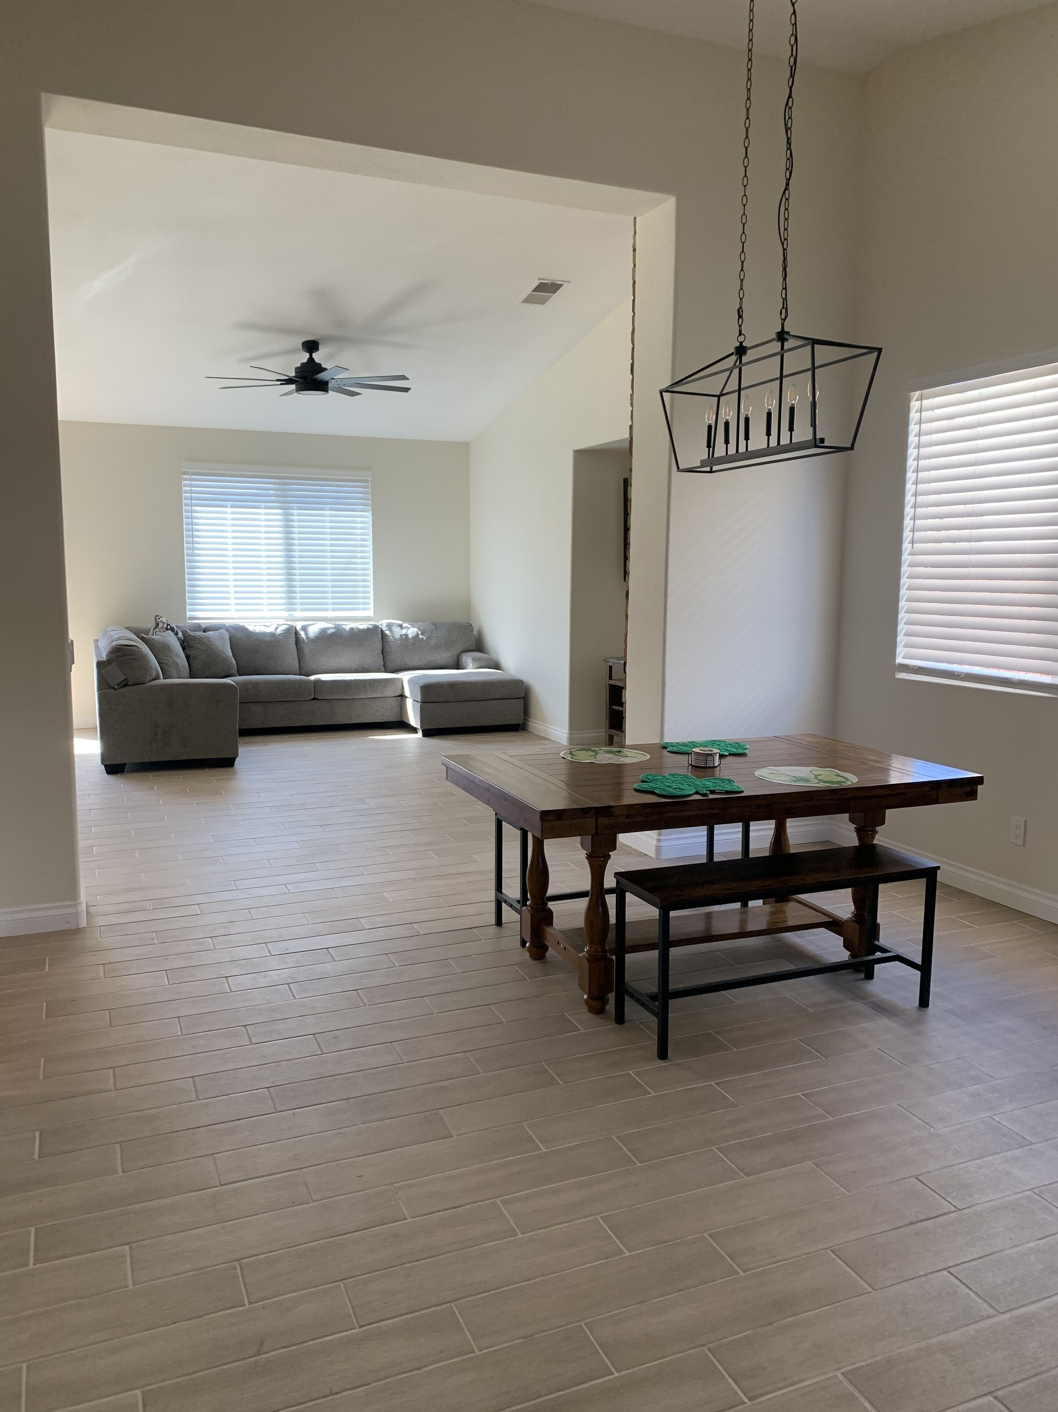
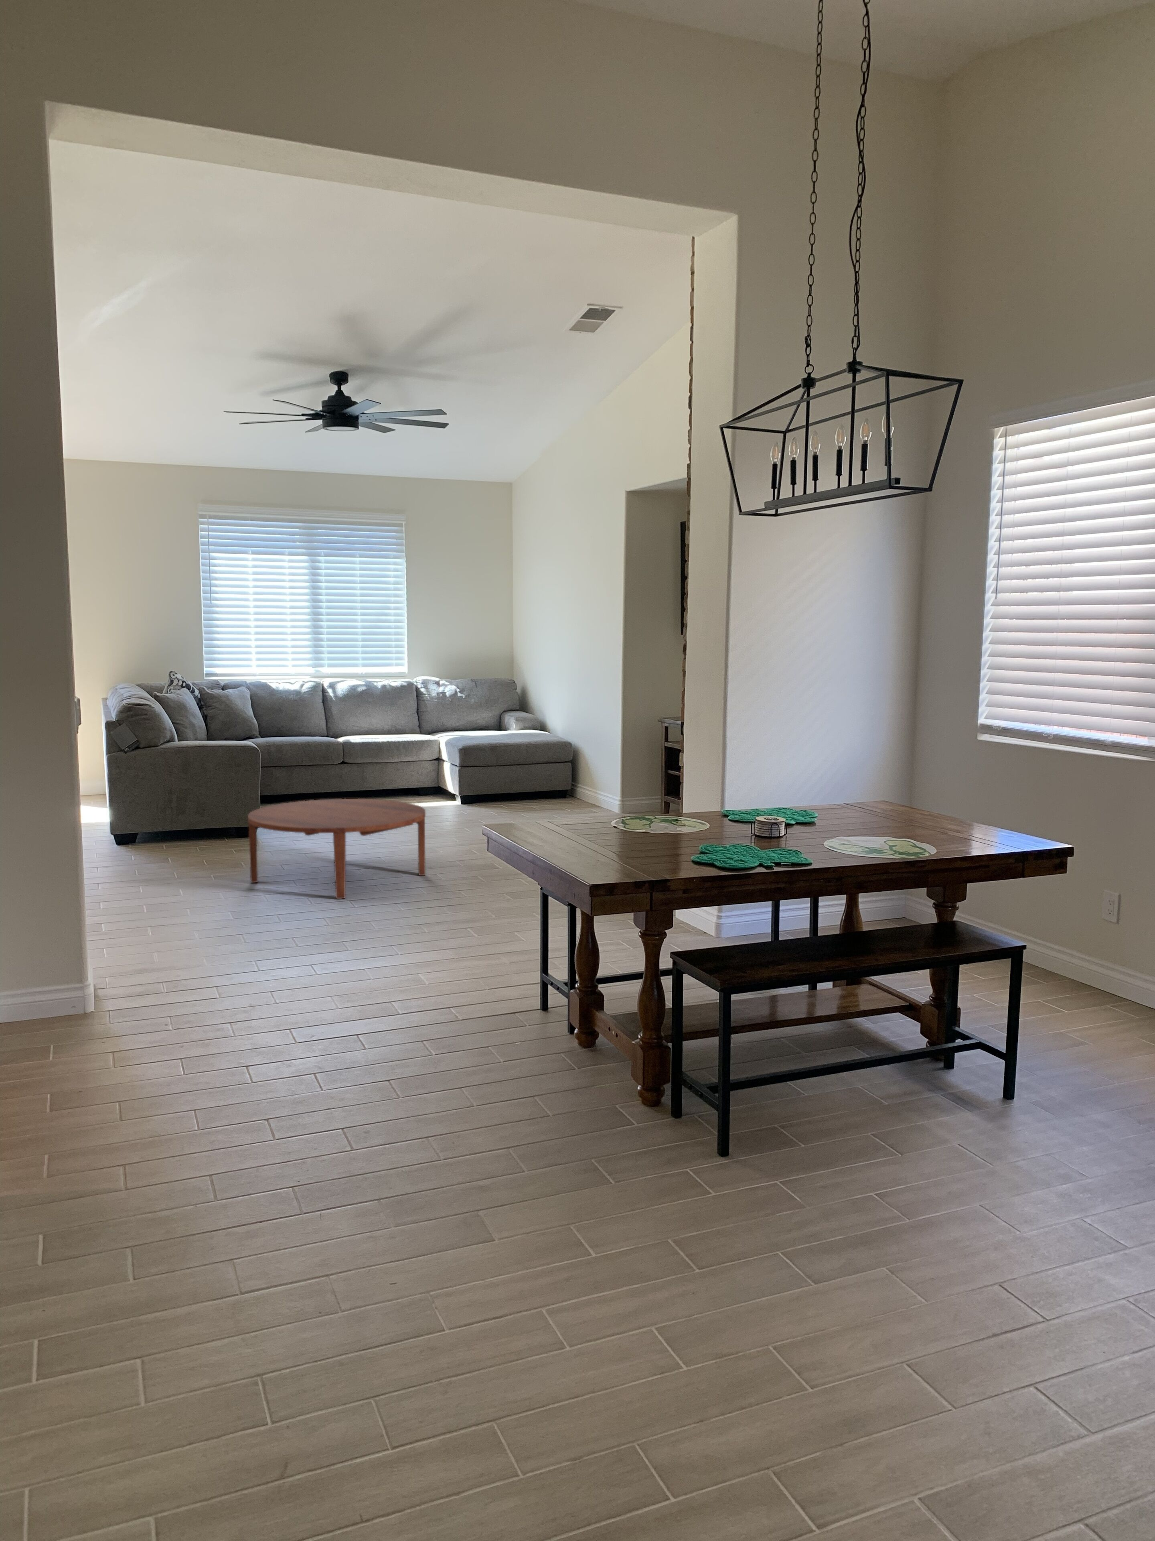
+ coffee table [247,798,426,899]
